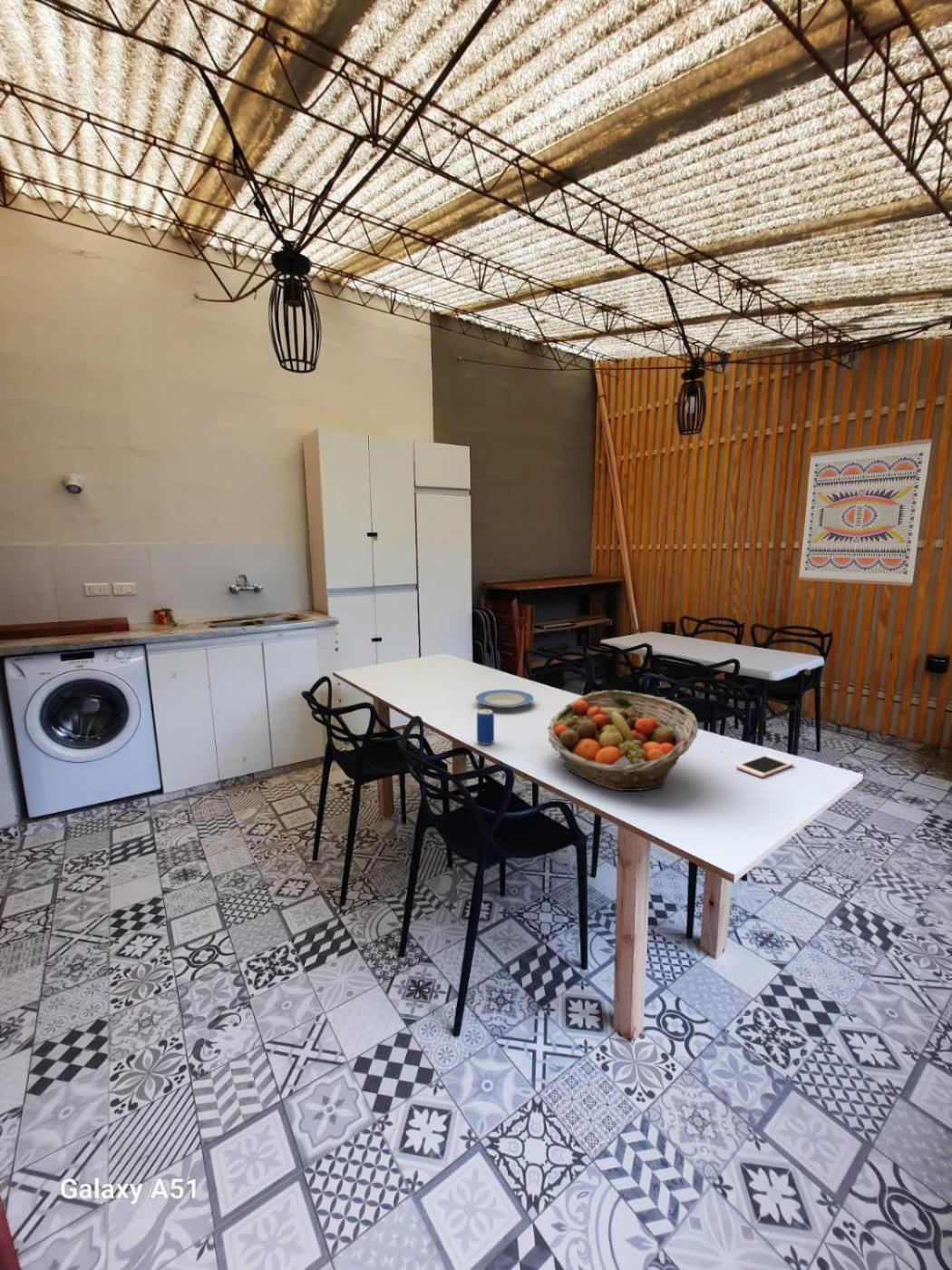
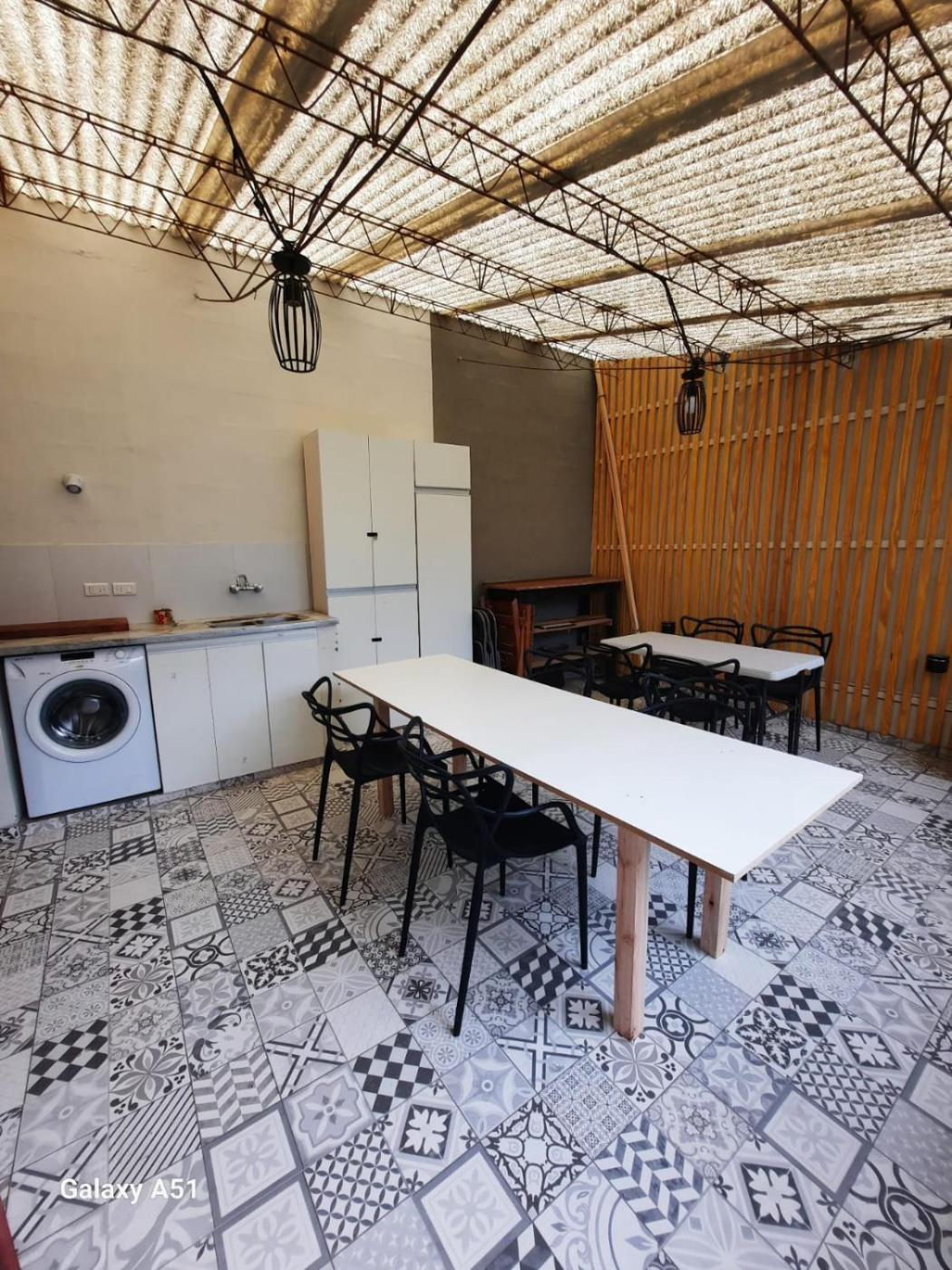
- fruit basket [547,689,699,792]
- plate [474,689,535,709]
- beverage can [476,708,495,746]
- wall art [798,438,933,587]
- cell phone [735,754,794,778]
